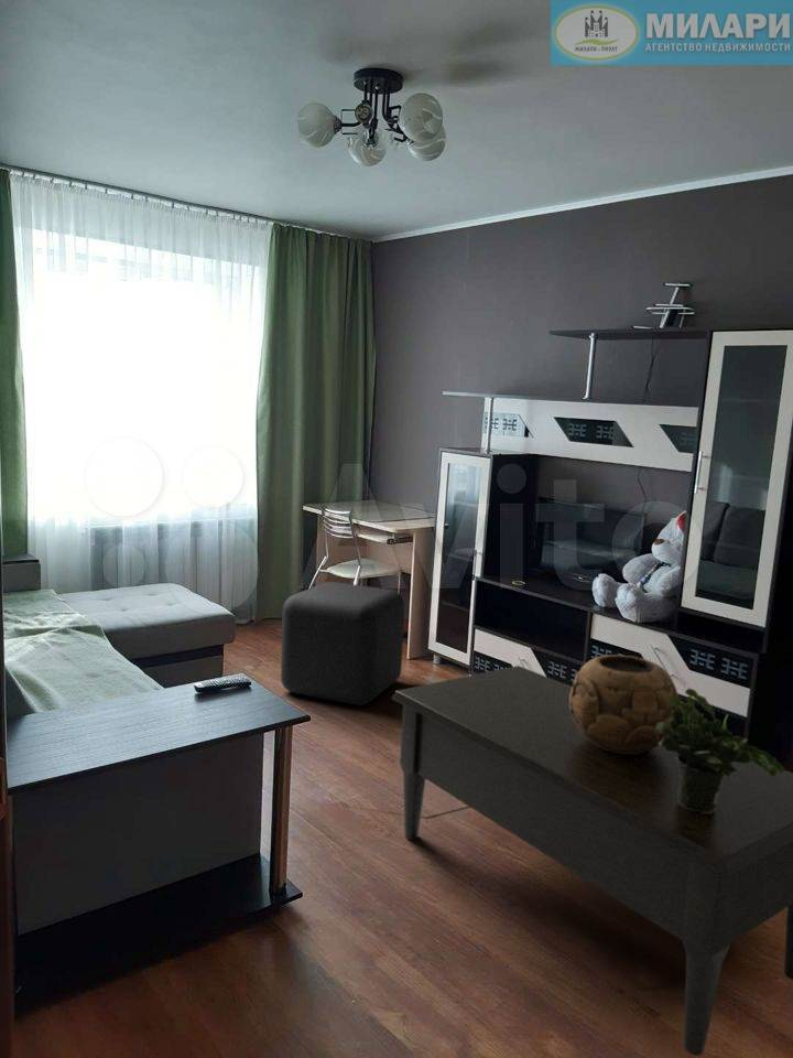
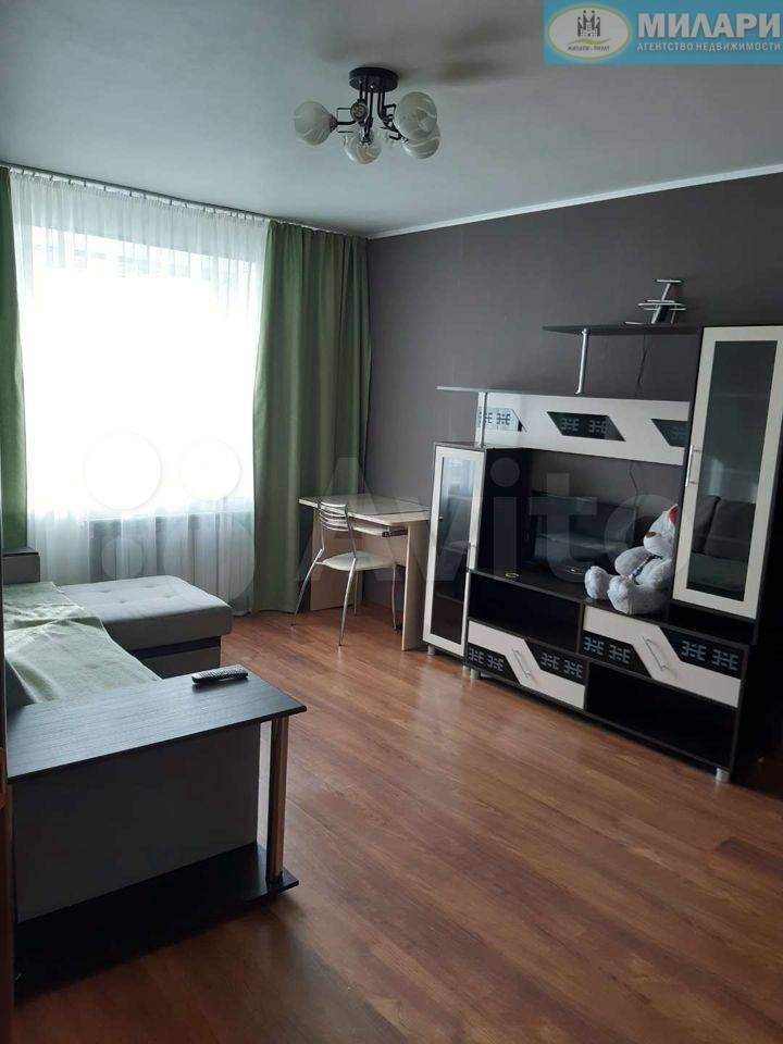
- cube [280,581,405,706]
- potted plant [655,688,786,813]
- coffee table [390,665,793,1057]
- decorative bowl [569,654,680,754]
